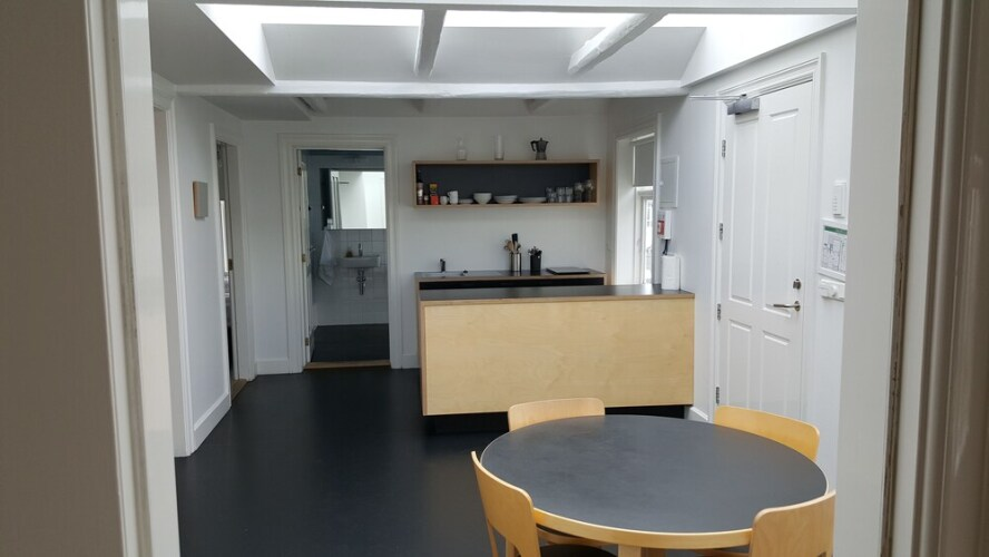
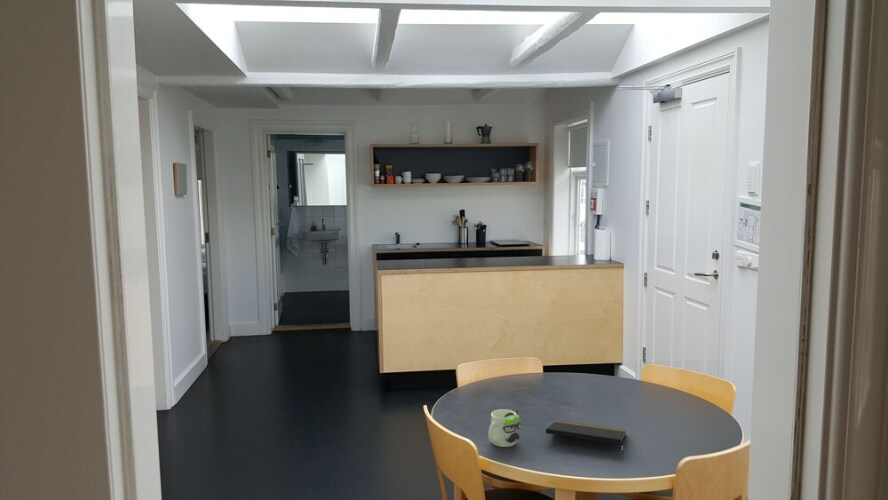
+ mug [487,408,522,448]
+ notepad [545,420,627,454]
